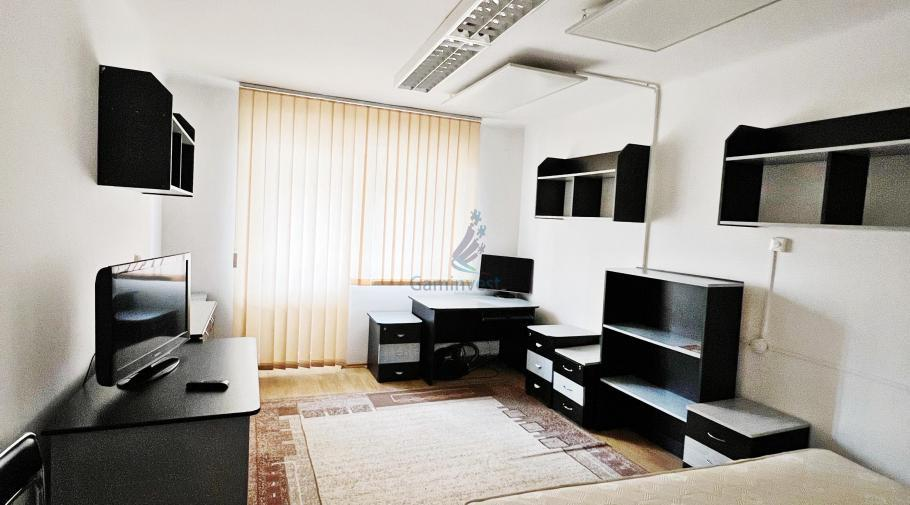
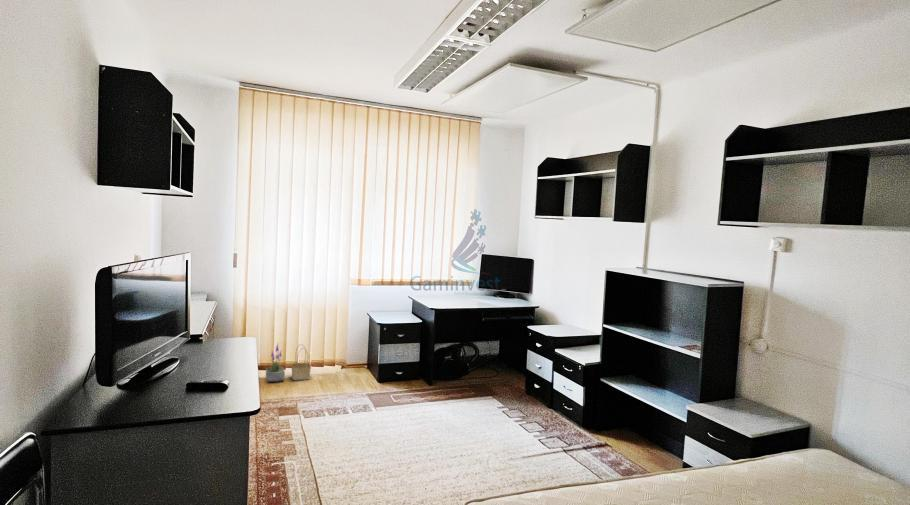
+ potted plant [265,343,286,383]
+ basket [291,343,312,381]
